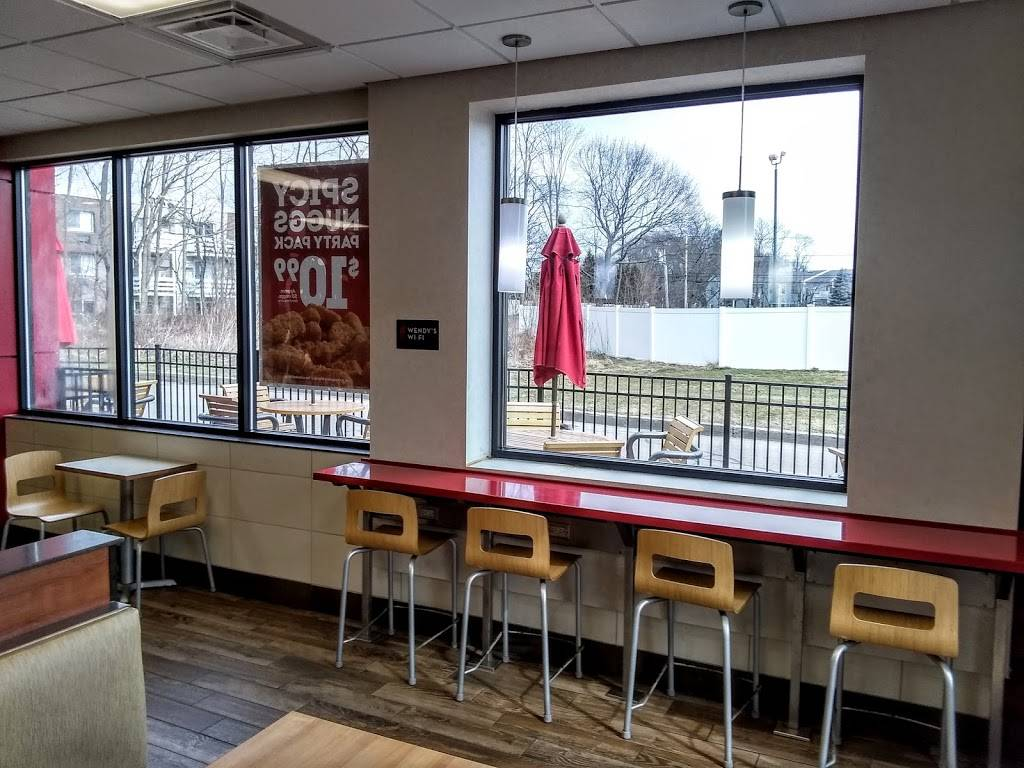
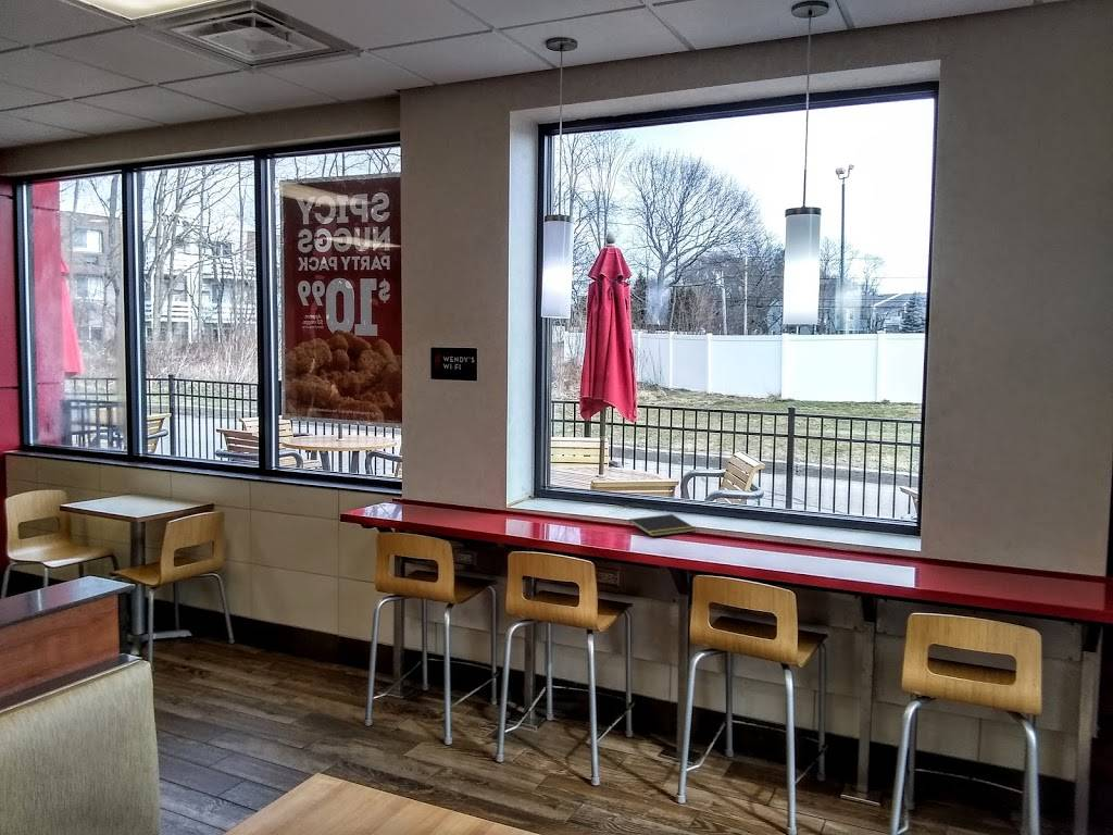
+ notepad [627,513,697,537]
